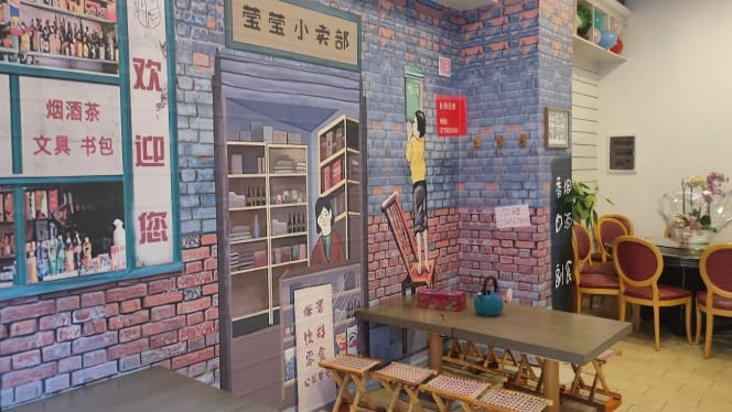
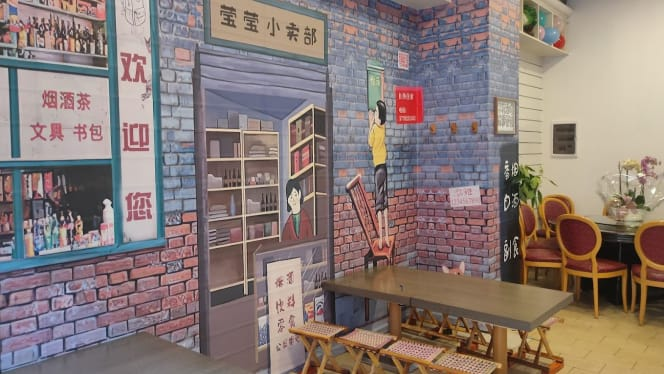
- kettle [473,274,505,317]
- tissue box [416,288,467,312]
